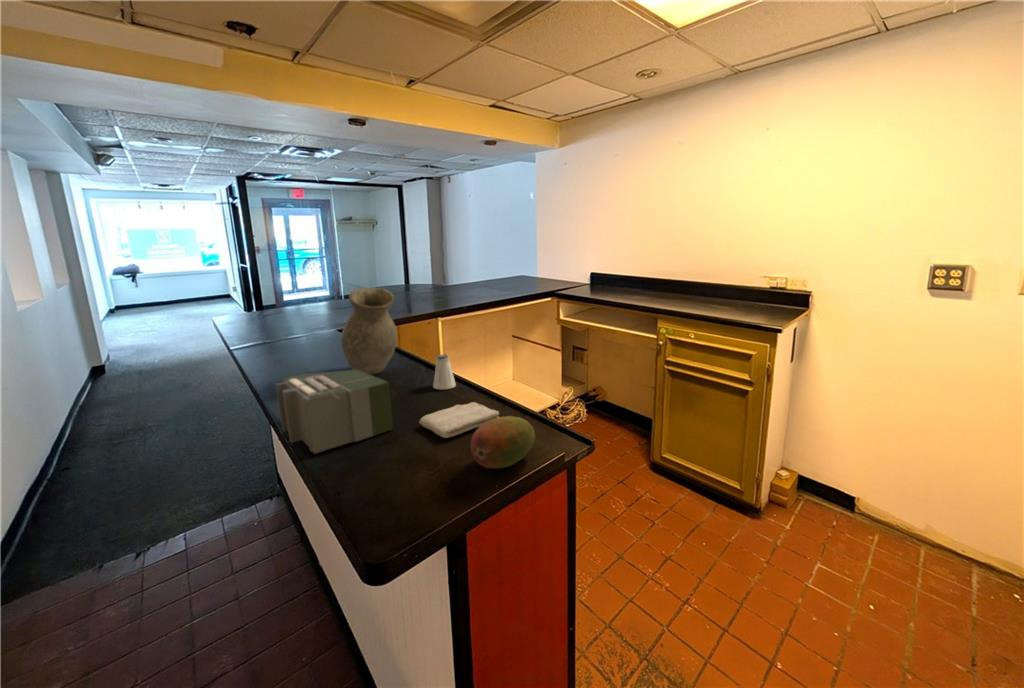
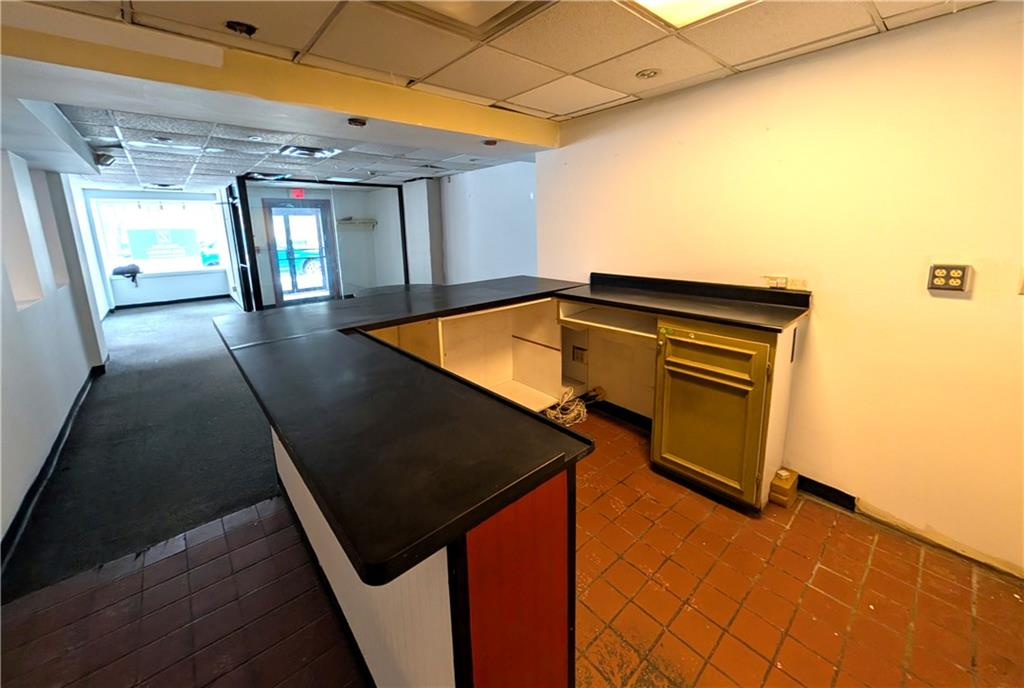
- fruit [469,415,536,470]
- vase [340,286,398,375]
- washcloth [418,401,500,439]
- toaster [274,369,394,455]
- saltshaker [432,353,457,391]
